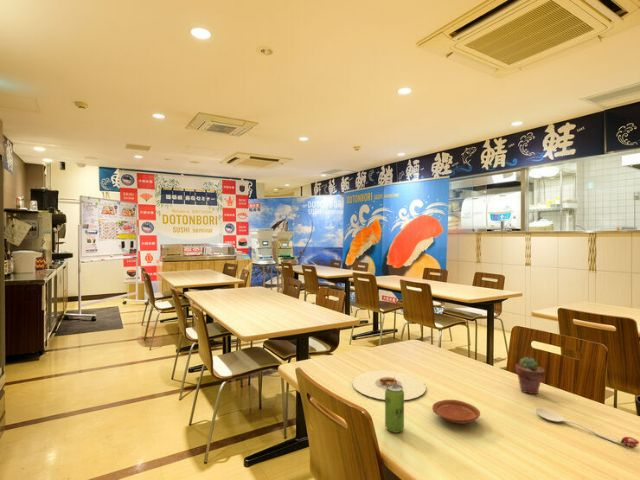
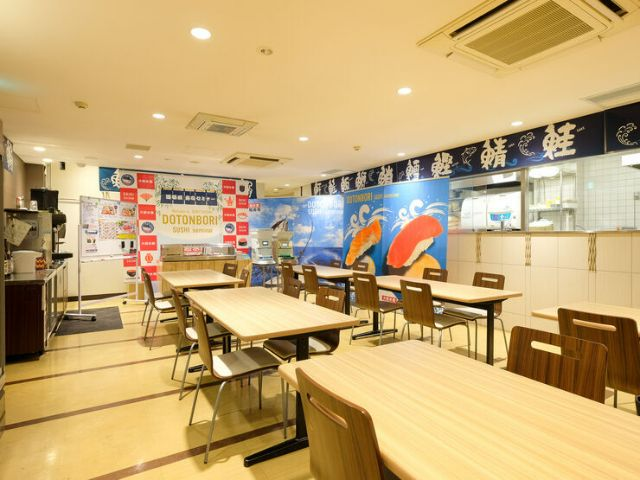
- plate [431,399,481,425]
- plate [352,370,427,401]
- potted succulent [514,356,546,395]
- spoon [534,407,640,450]
- beverage can [384,384,405,434]
